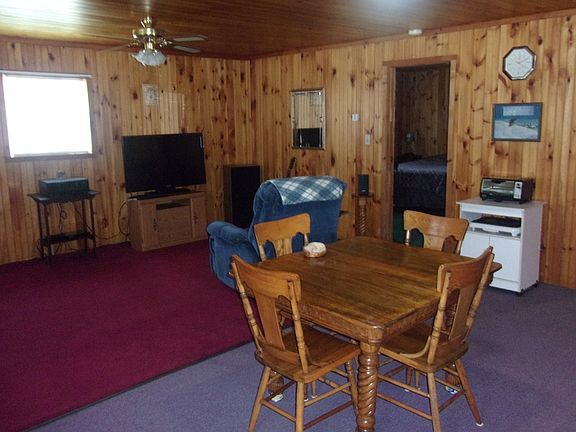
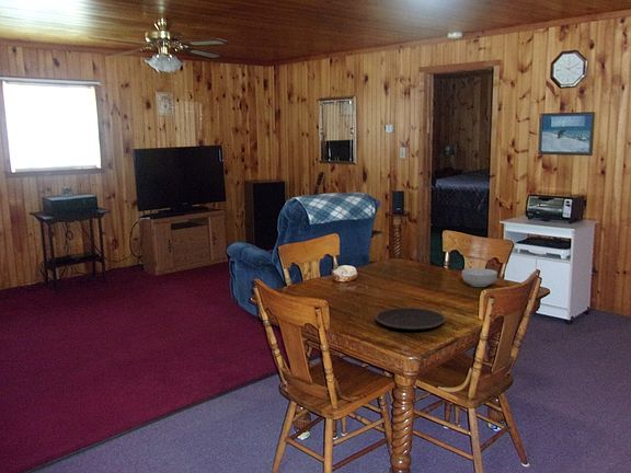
+ plate [375,307,447,331]
+ cereal bowl [461,267,498,288]
